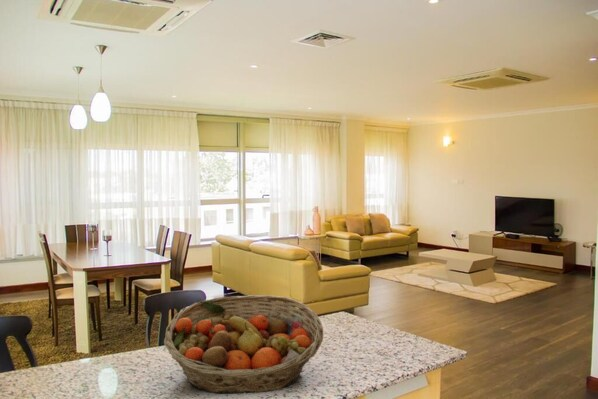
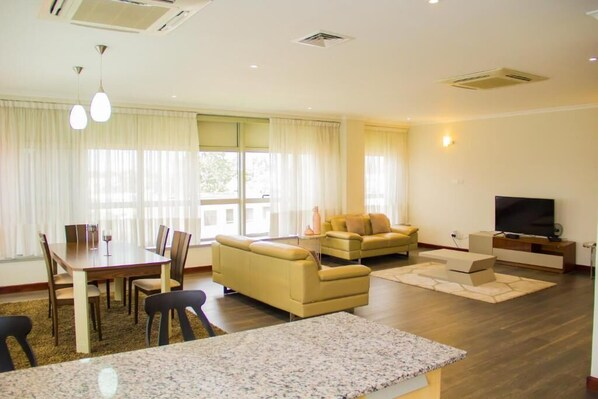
- fruit basket [163,294,324,395]
